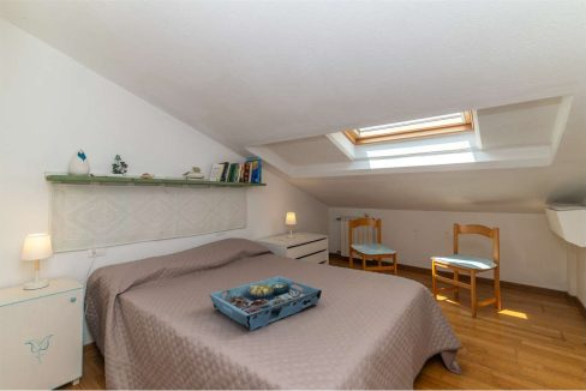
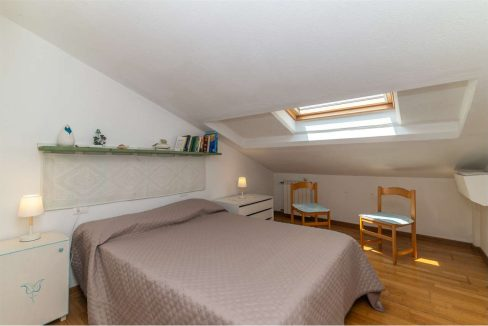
- serving tray [208,275,323,331]
